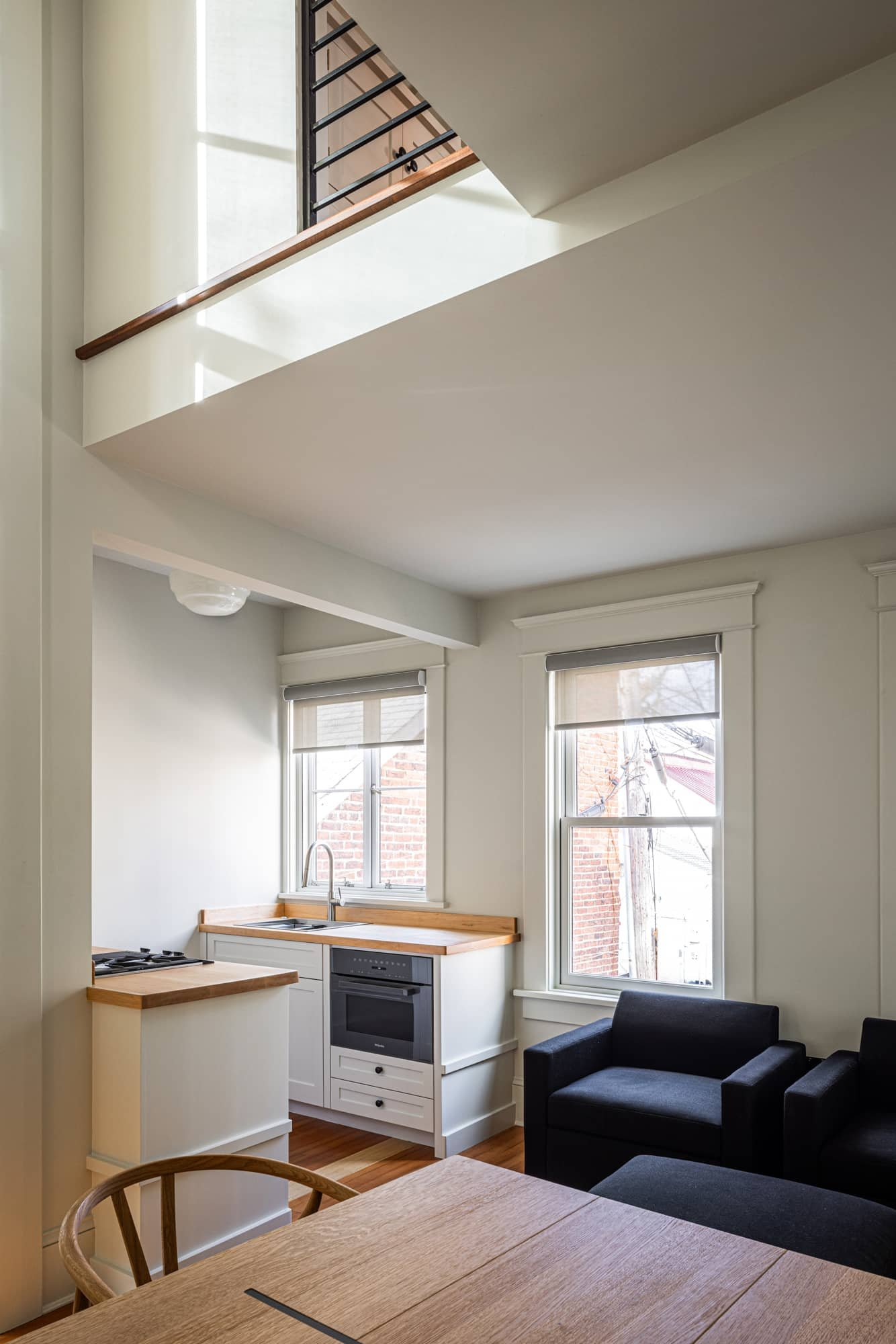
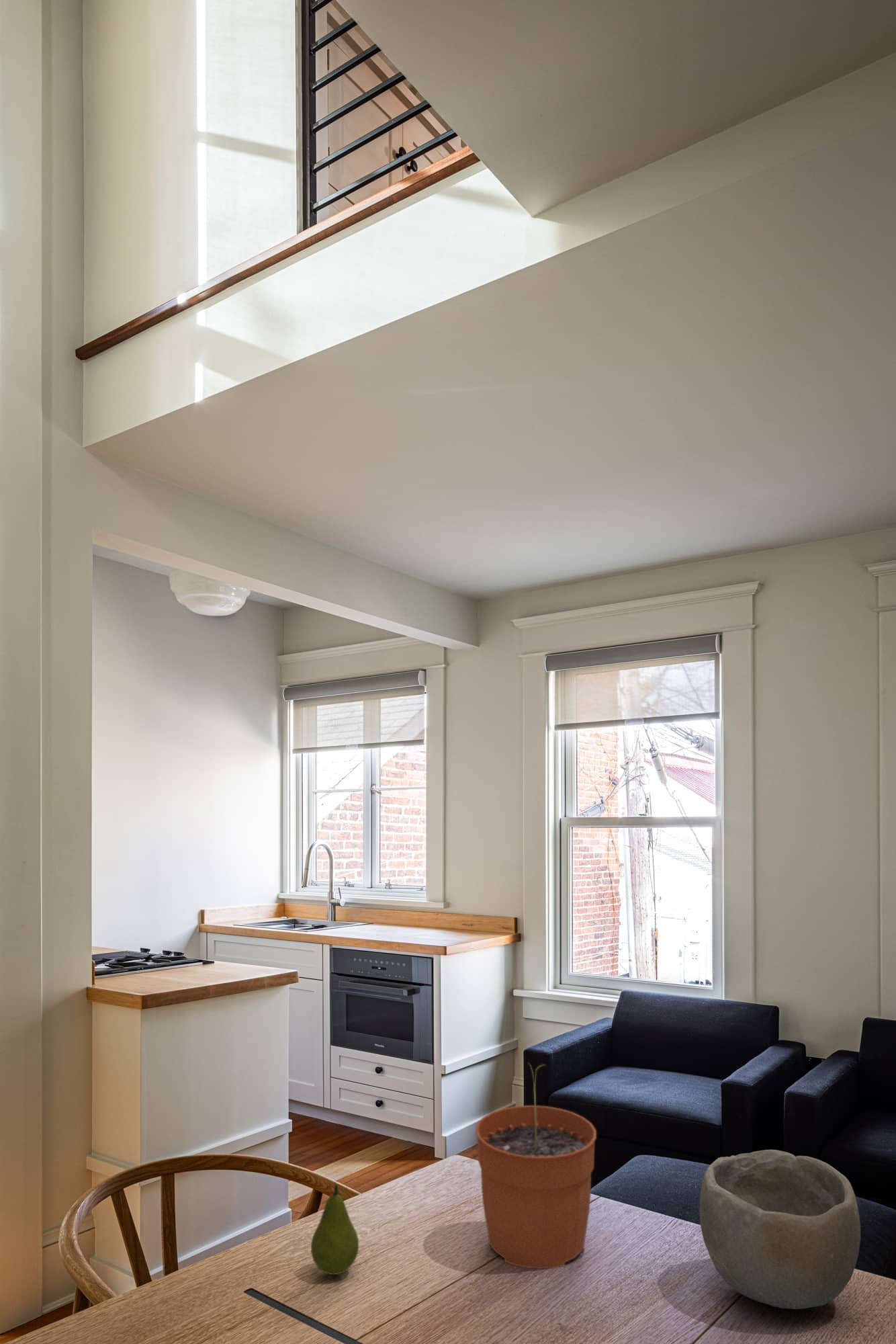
+ bowl [699,1149,861,1310]
+ fruit [310,1183,359,1275]
+ plant pot [475,1062,597,1269]
